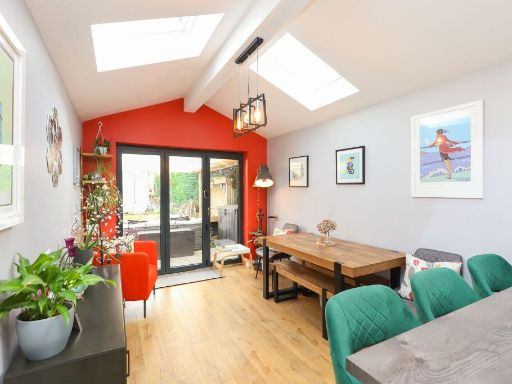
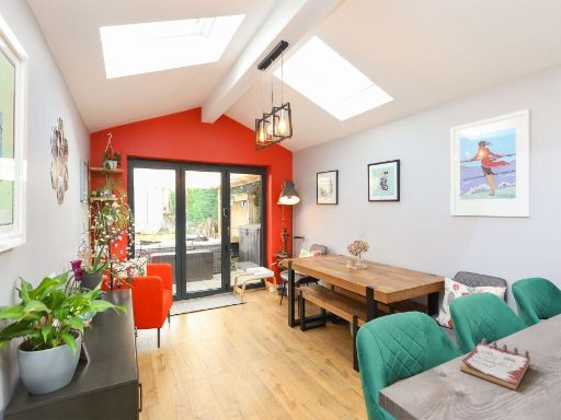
+ diary [459,337,531,392]
